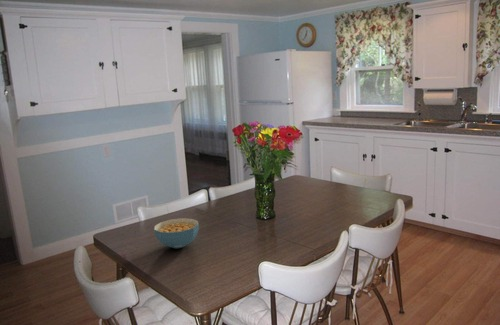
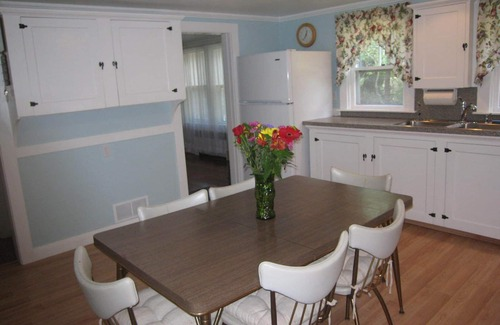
- cereal bowl [153,217,200,249]
